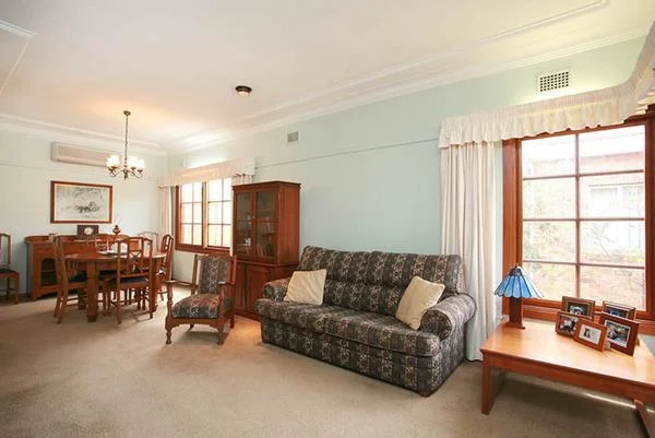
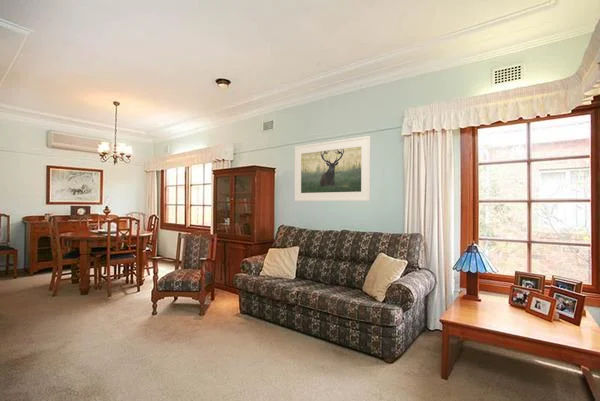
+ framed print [294,135,372,202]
